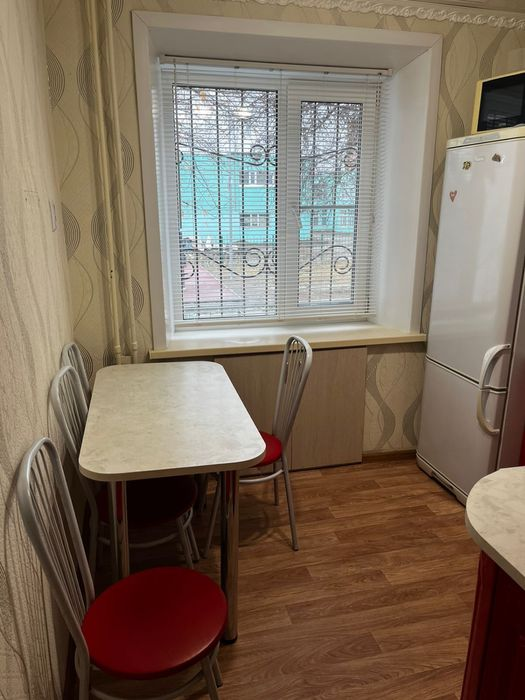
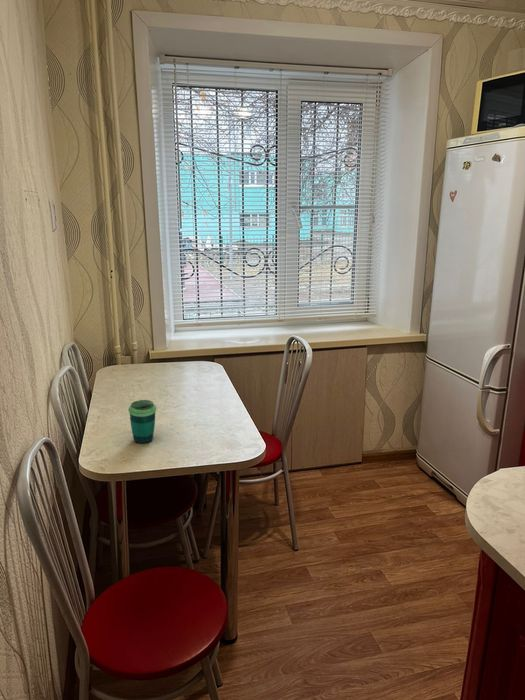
+ cup [127,399,157,444]
